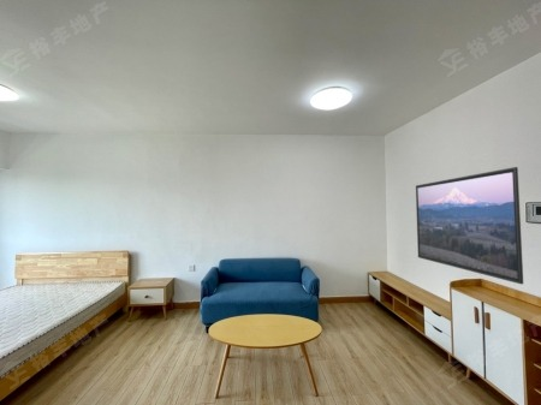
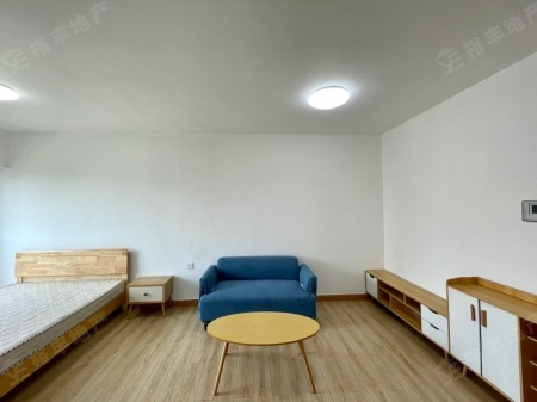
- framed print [415,166,524,285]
